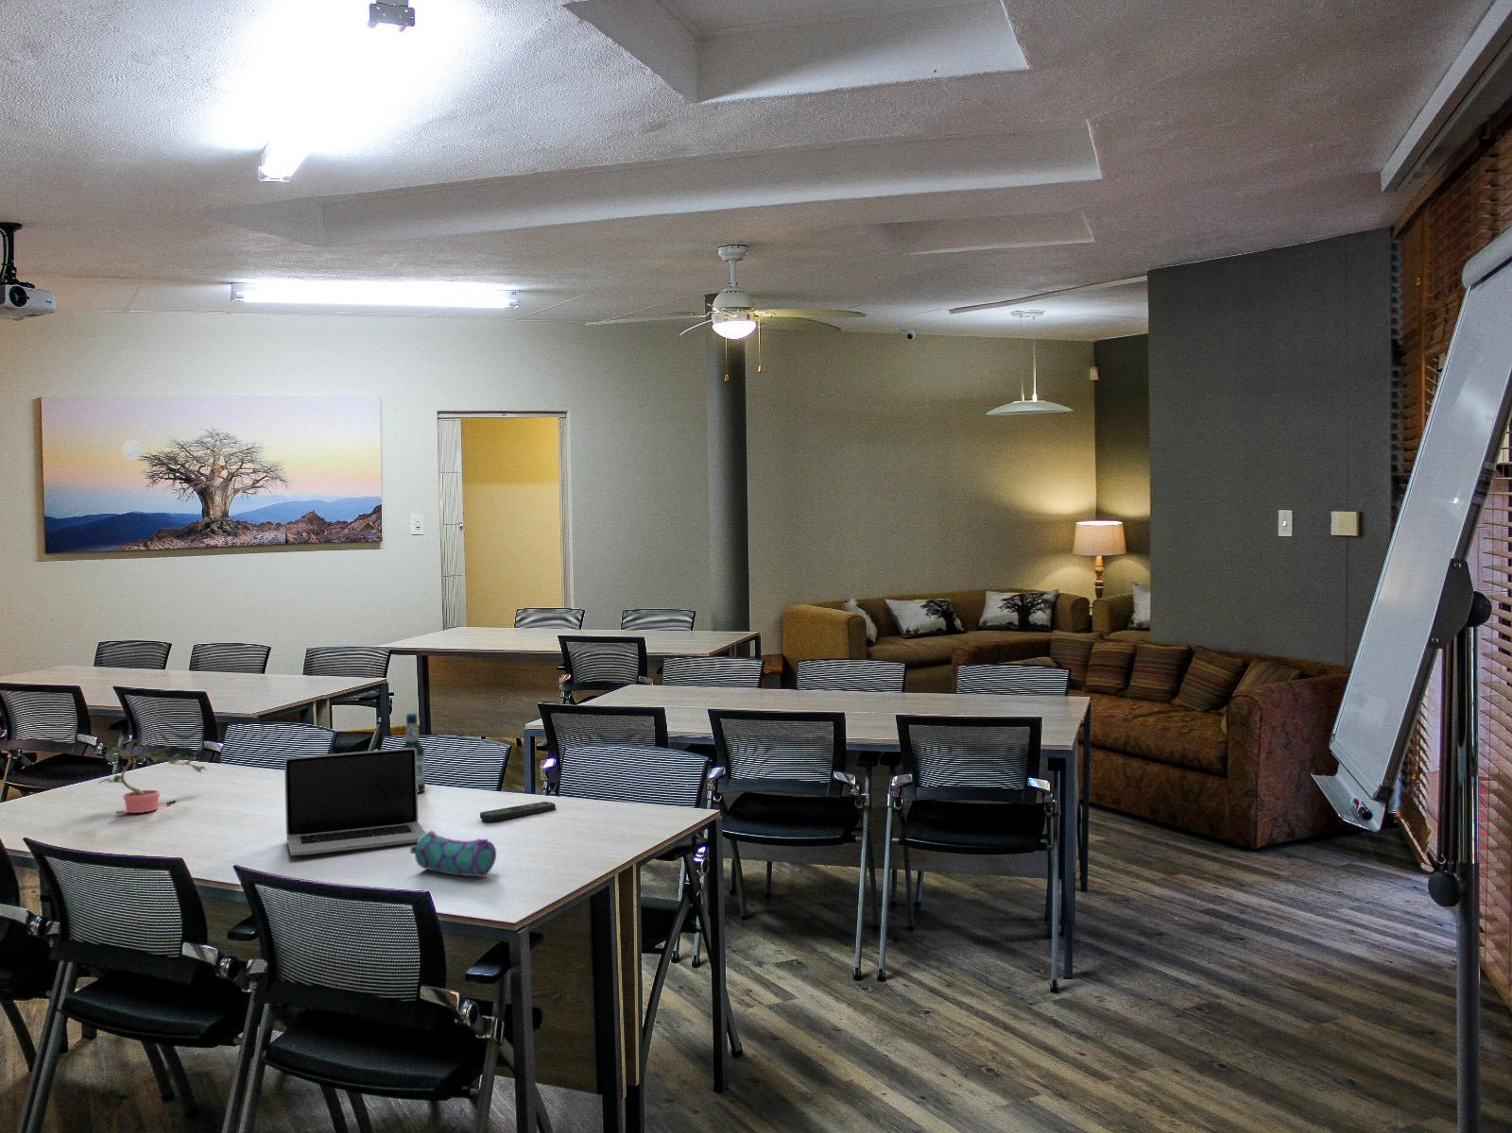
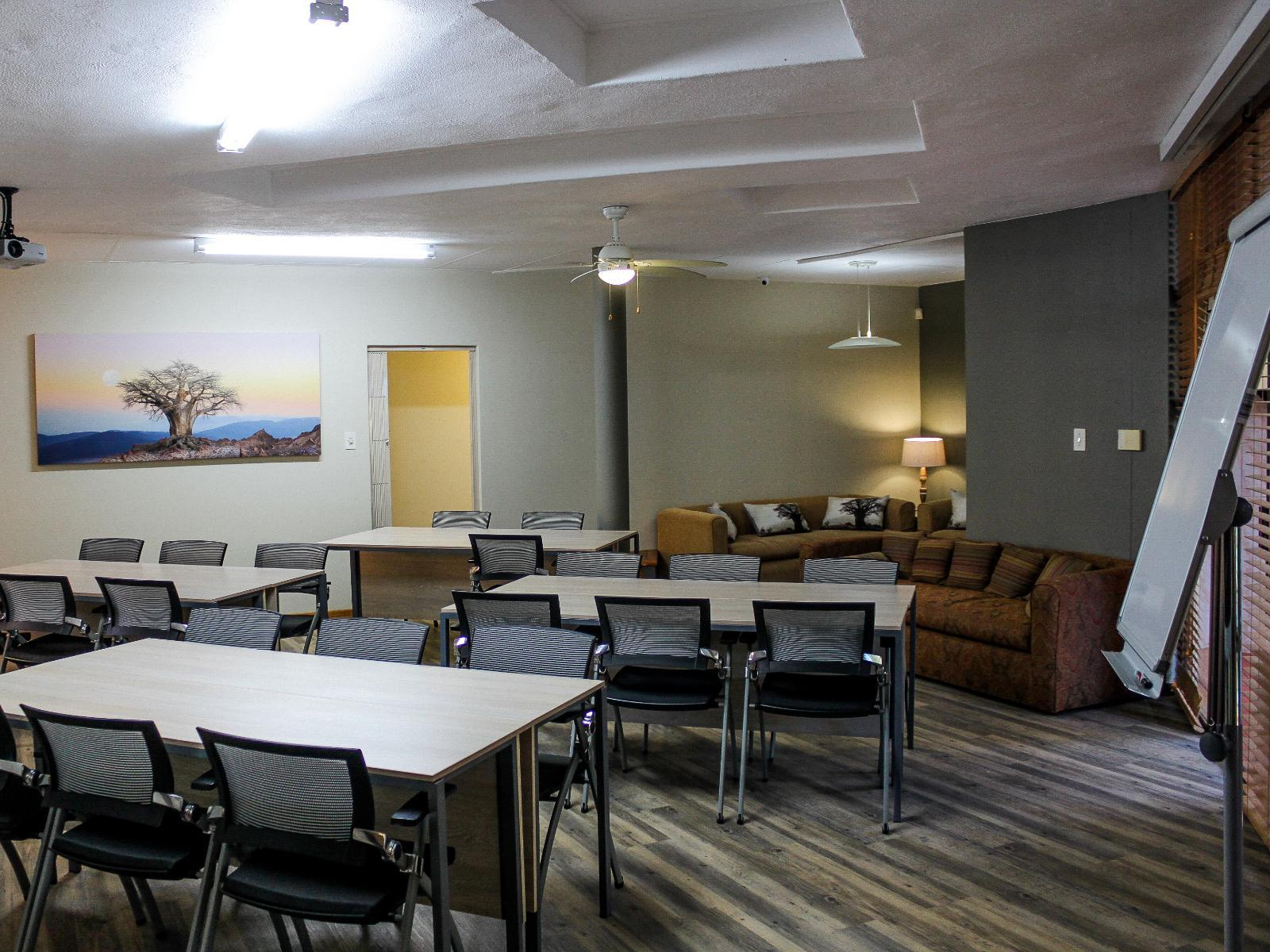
- remote control [479,801,557,822]
- potted plant [94,733,208,815]
- pencil case [410,830,498,878]
- laptop [283,747,427,857]
- bottle [401,712,426,794]
